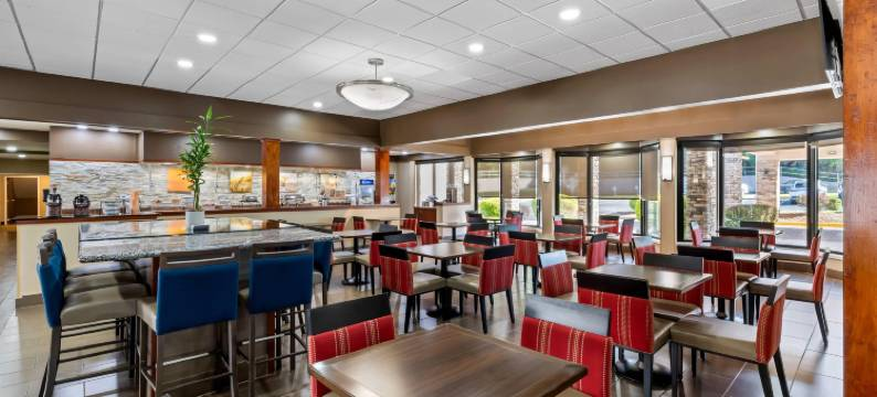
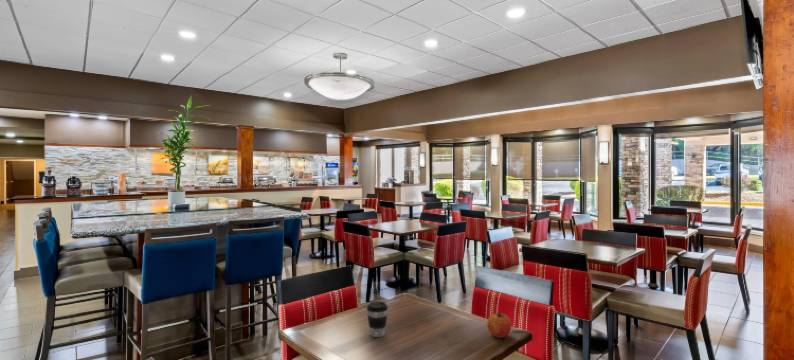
+ apple [486,310,513,339]
+ coffee cup [366,301,389,338]
